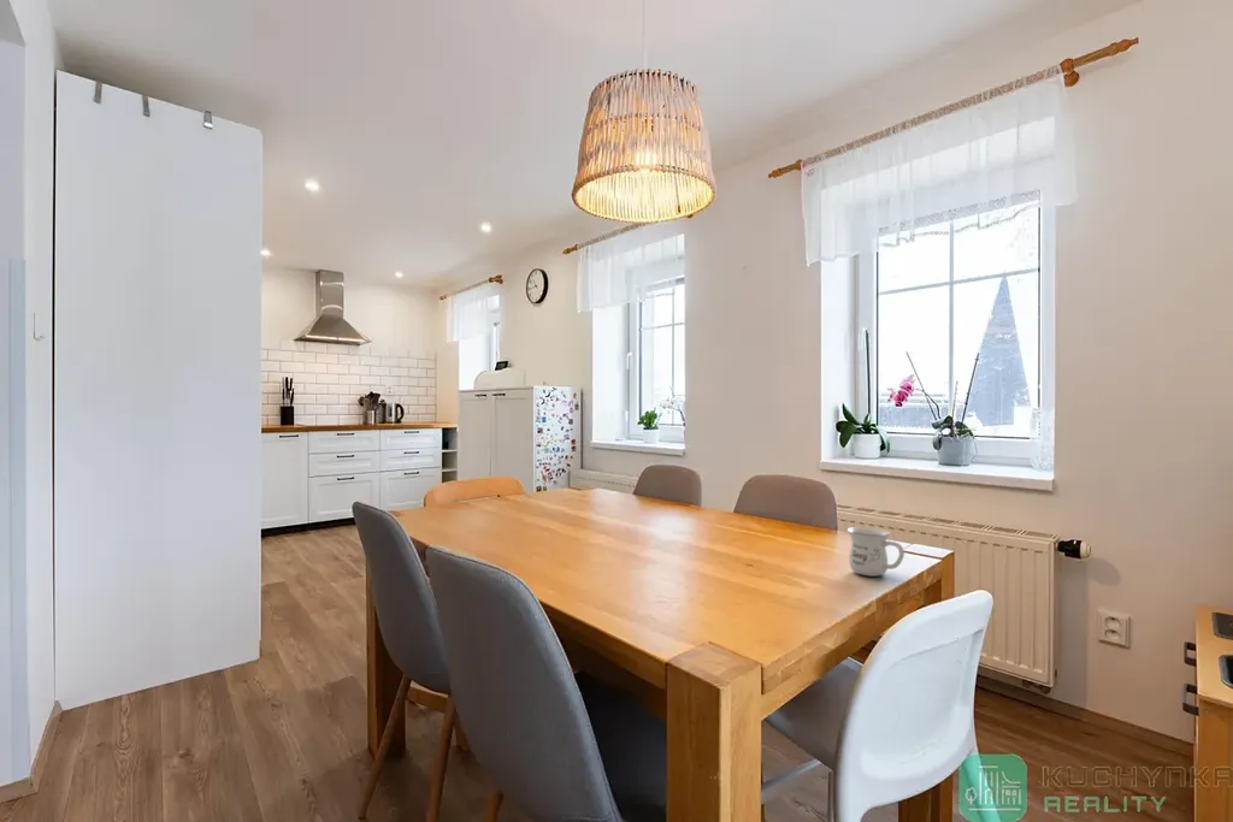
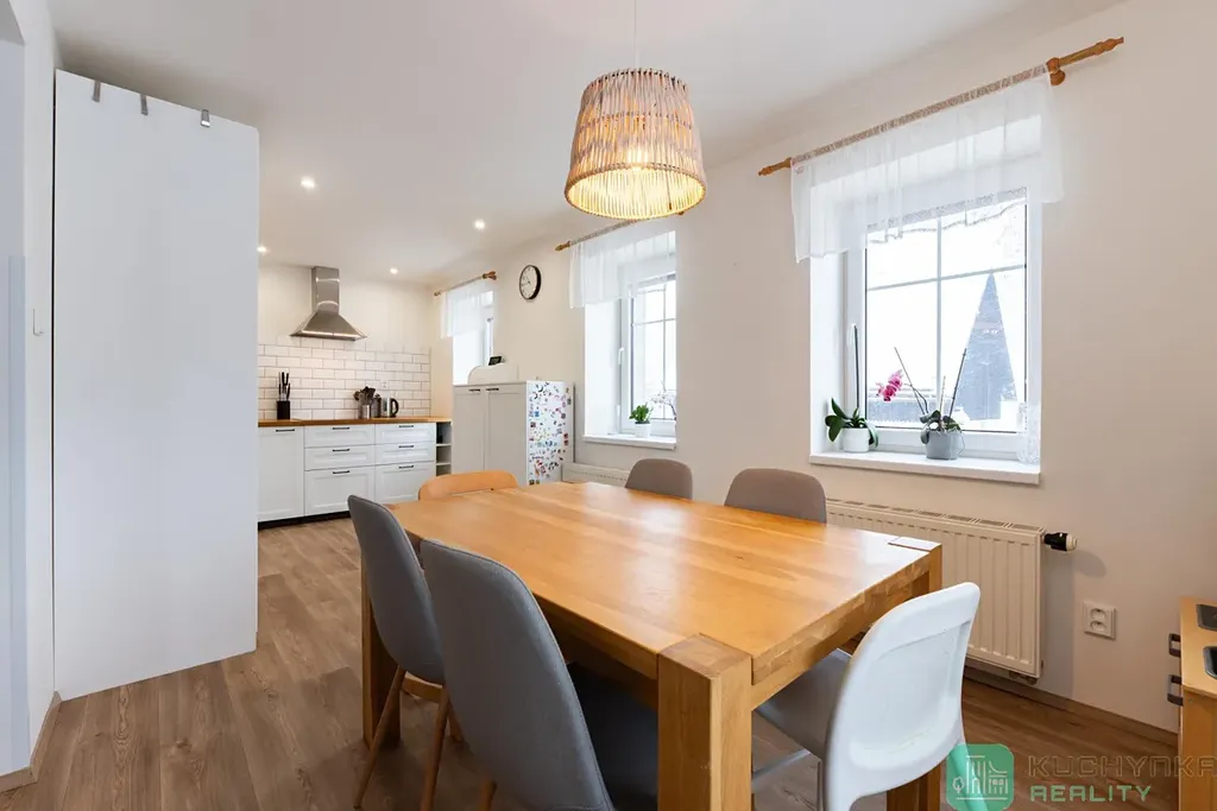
- mug [846,526,905,578]
